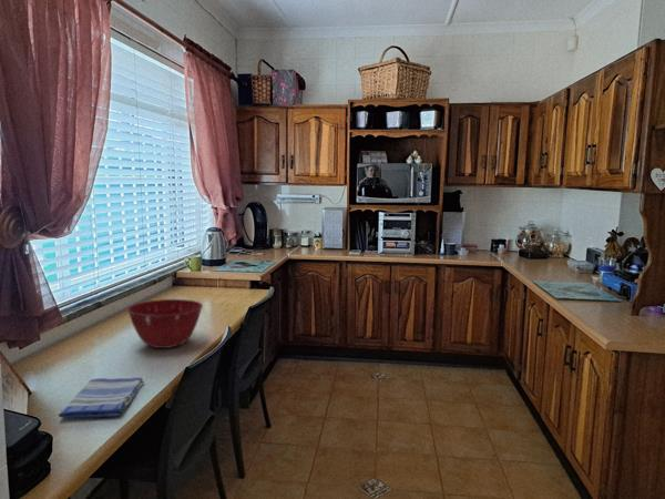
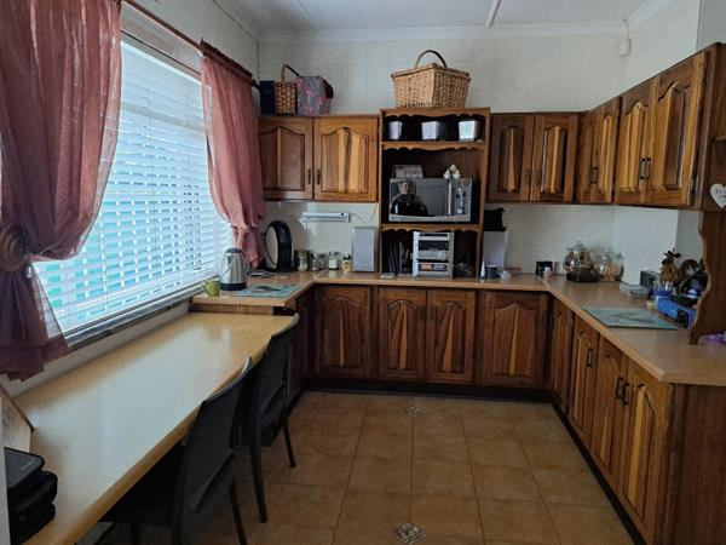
- mixing bowl [126,298,204,349]
- dish towel [58,376,145,419]
